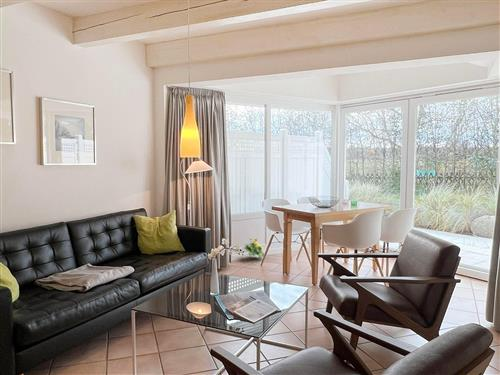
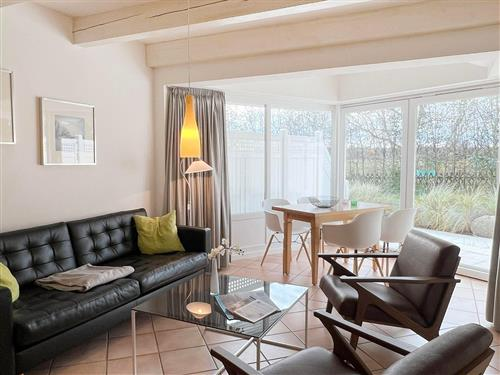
- flowering plant [242,237,265,259]
